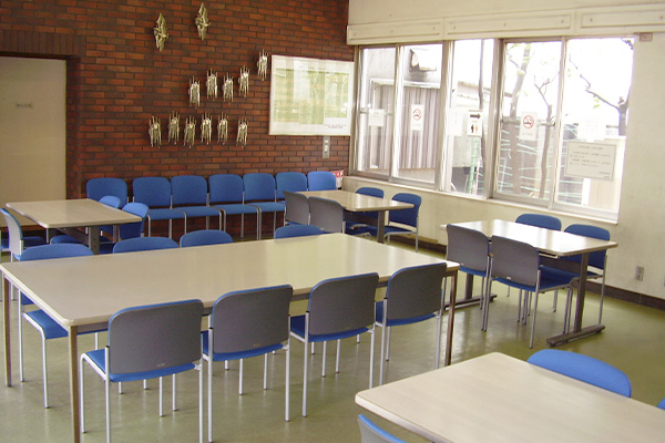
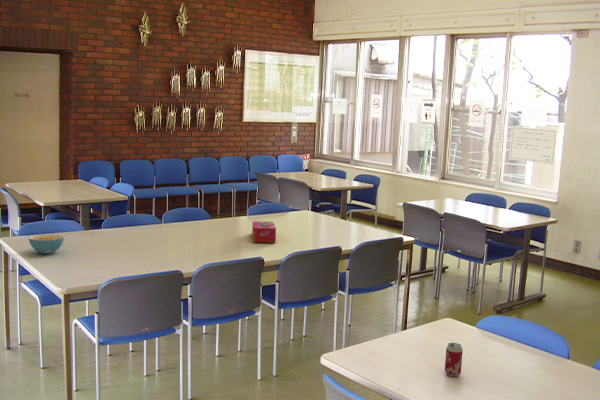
+ cereal bowl [28,233,65,255]
+ tissue box [251,220,277,244]
+ beverage can [444,342,464,378]
